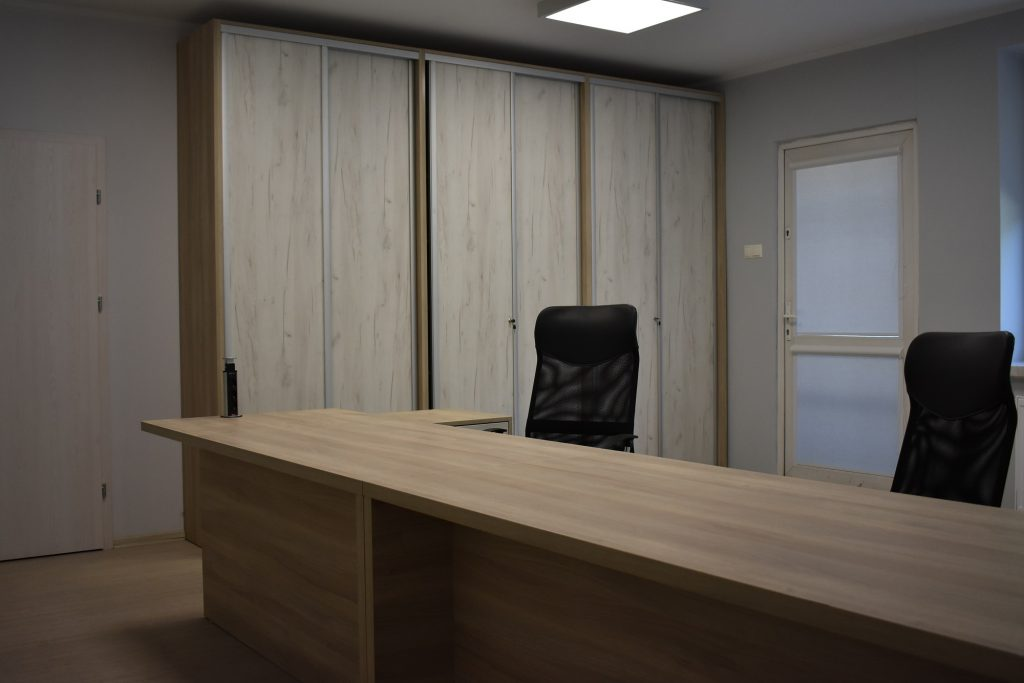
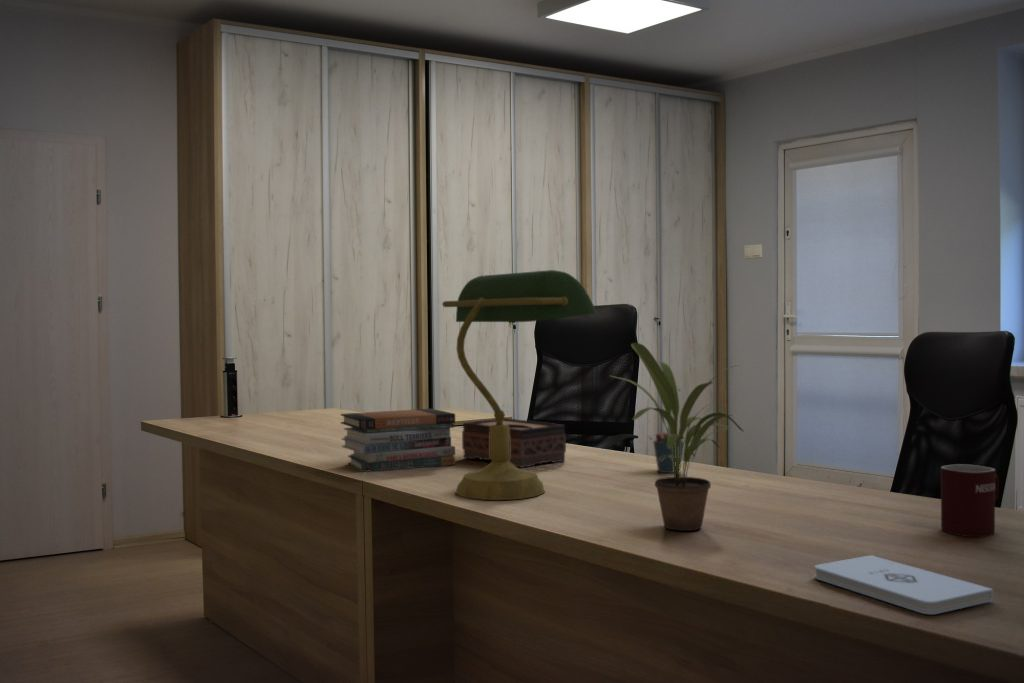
+ book stack [340,408,456,473]
+ pen holder [652,423,685,474]
+ mug [940,463,1000,538]
+ desk lamp [441,269,598,501]
+ potted plant [608,342,745,532]
+ notepad [814,554,994,615]
+ tissue box [461,417,567,469]
